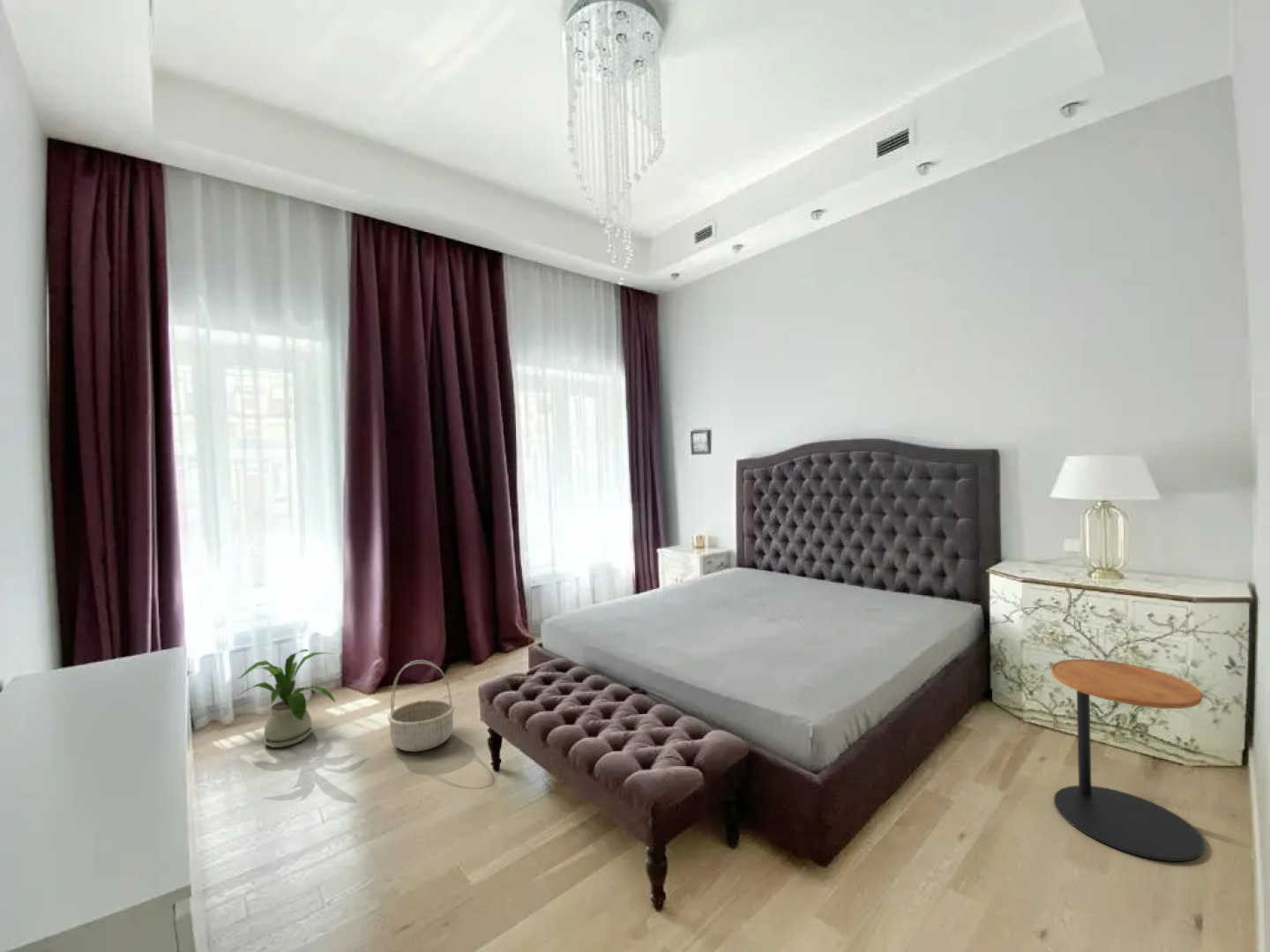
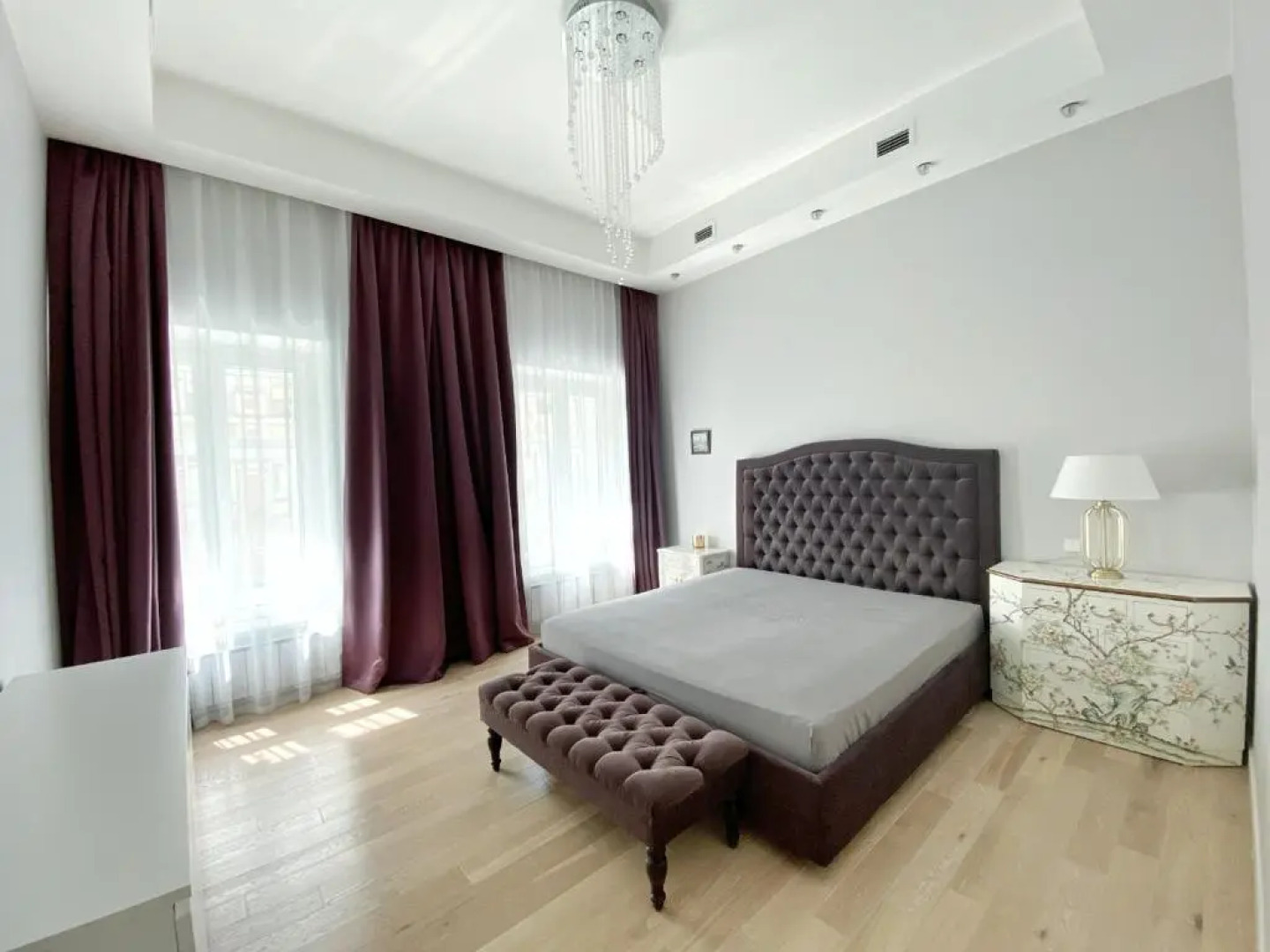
- basket [386,659,456,753]
- side table [1050,658,1206,862]
- house plant [237,648,336,748]
